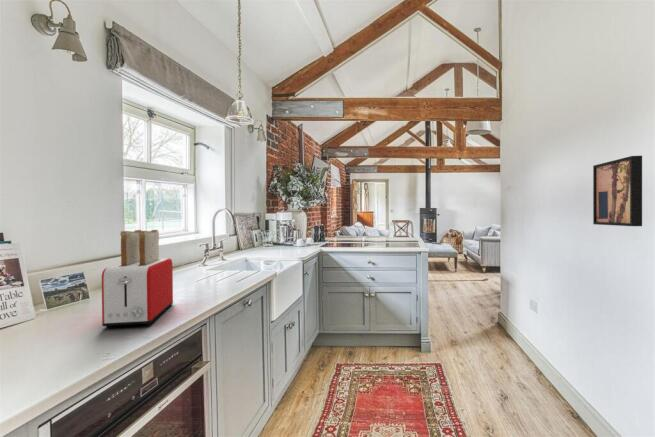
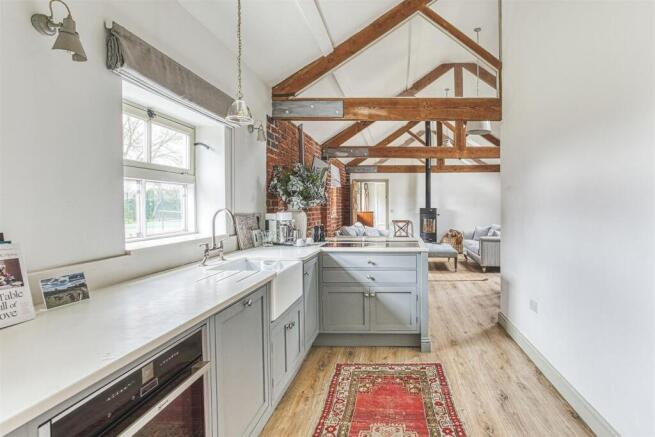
- wall art [592,155,643,227]
- toaster [101,229,174,328]
